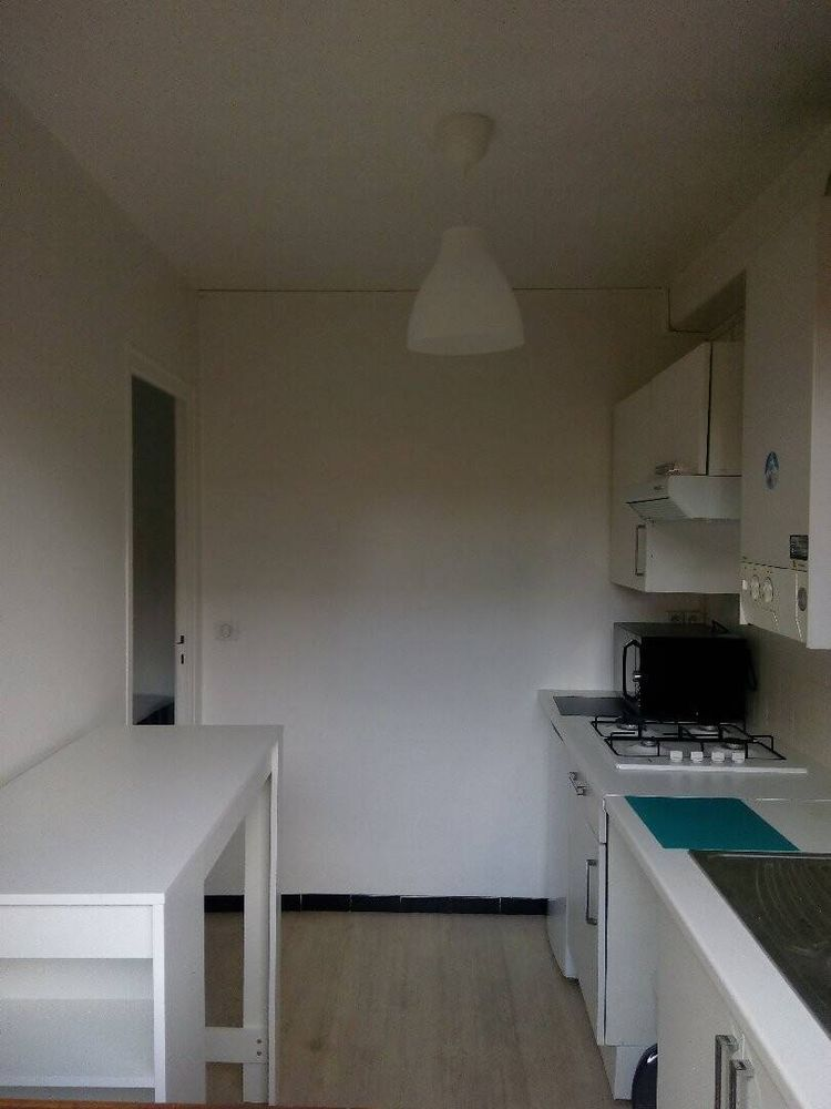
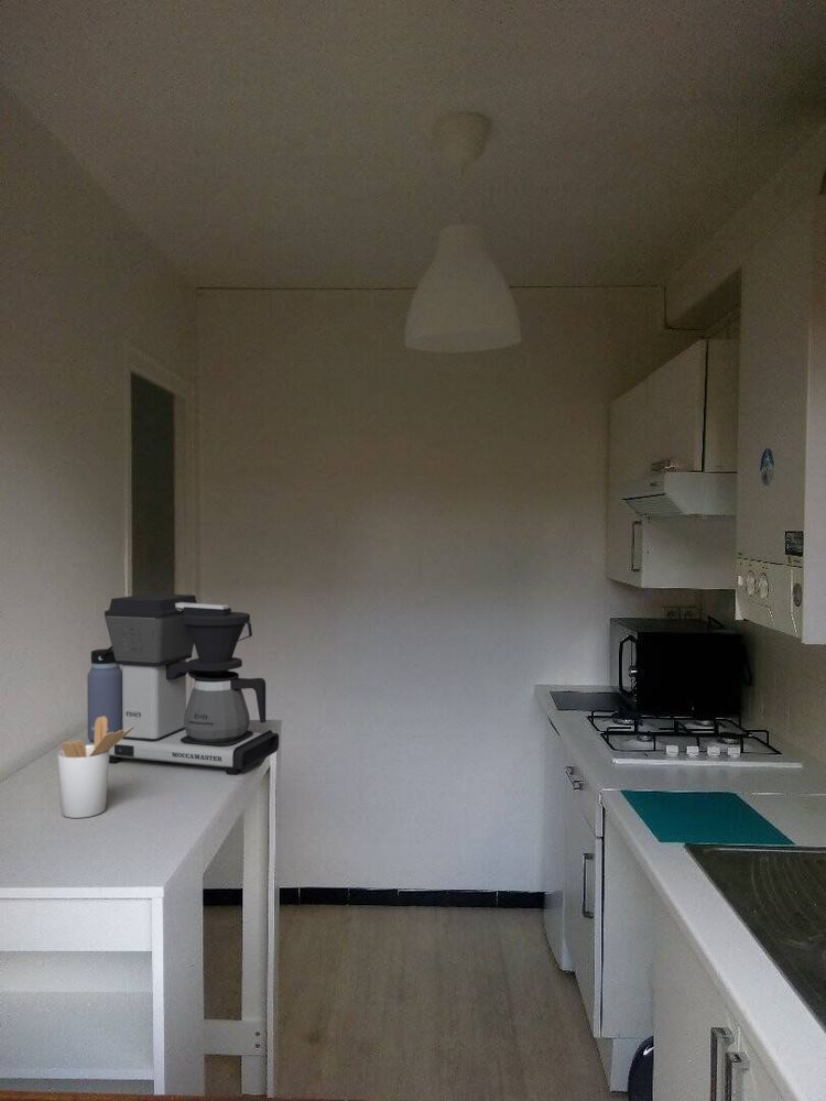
+ water bottle [86,645,122,743]
+ utensil holder [56,717,133,819]
+ coffee maker [104,592,280,776]
